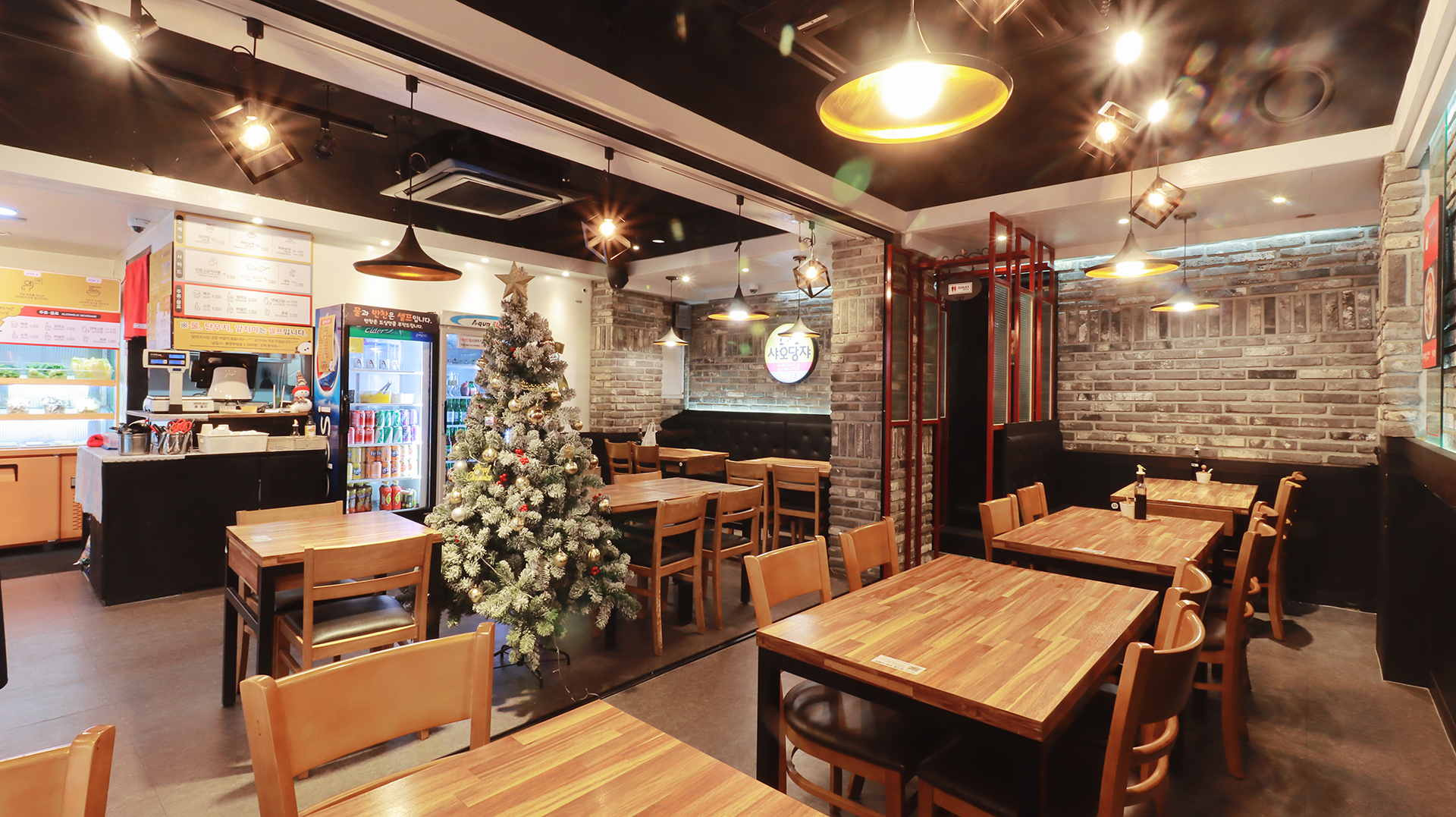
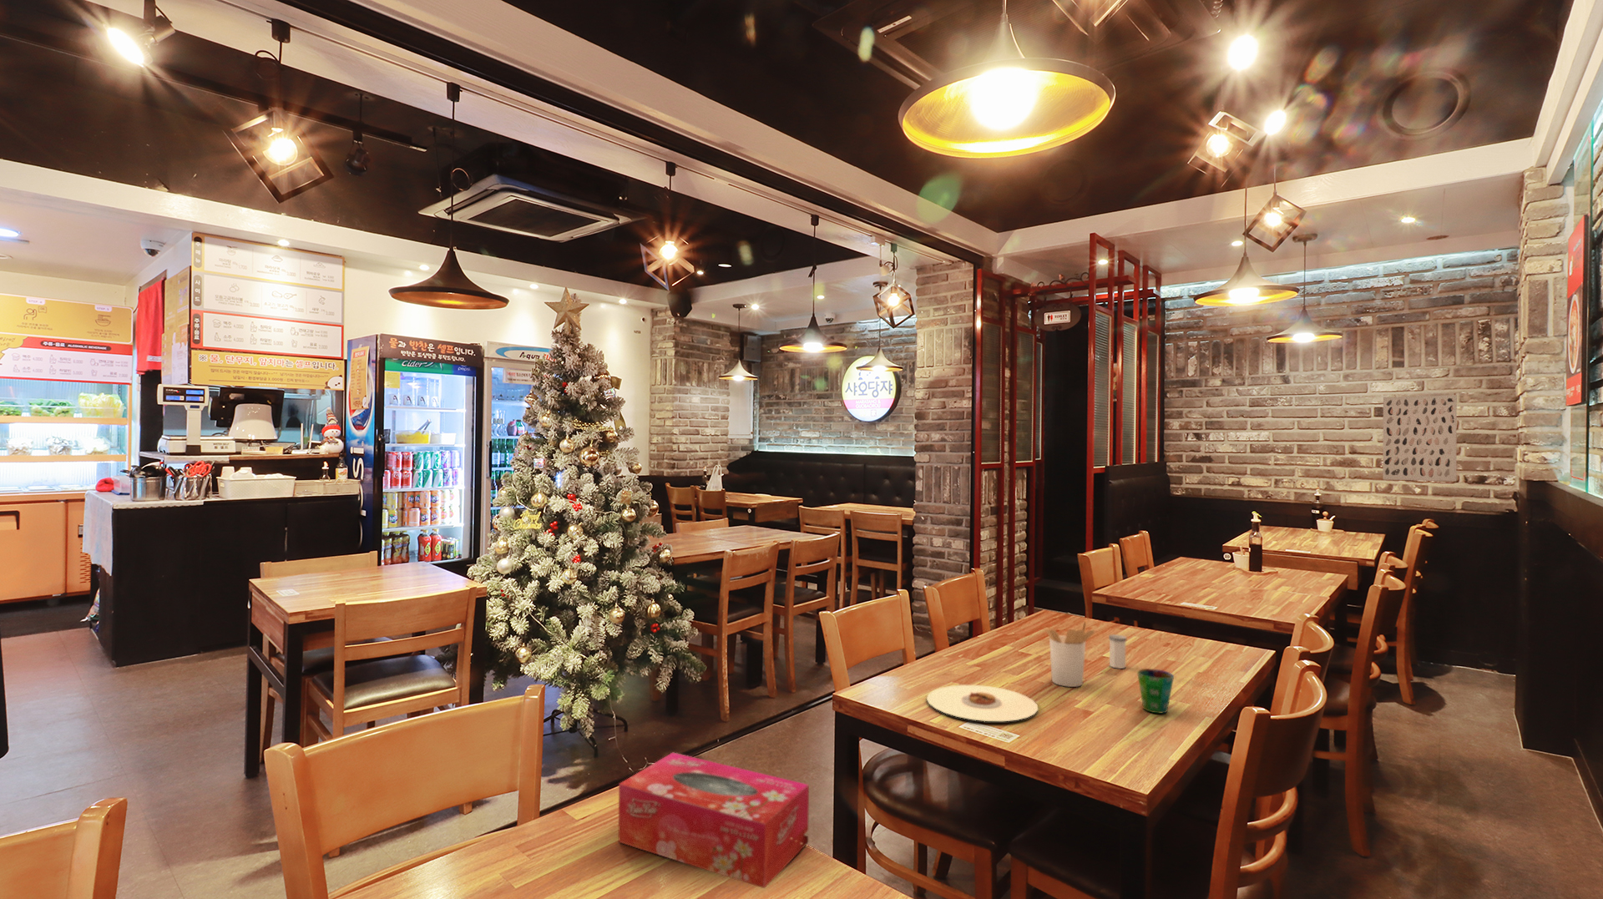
+ tissue box [618,752,810,889]
+ salt shaker [1108,634,1127,669]
+ cup [1136,668,1175,714]
+ wall art [1383,394,1458,482]
+ utensil holder [1045,618,1097,688]
+ plate [926,684,1038,722]
